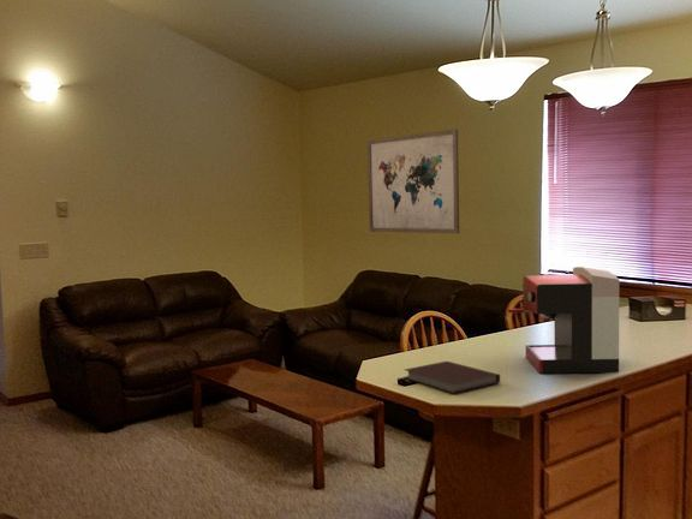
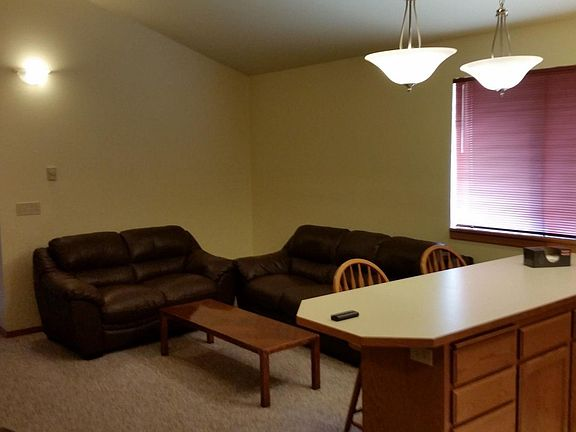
- coffee maker [507,266,620,375]
- notebook [404,360,501,394]
- wall art [366,129,460,234]
